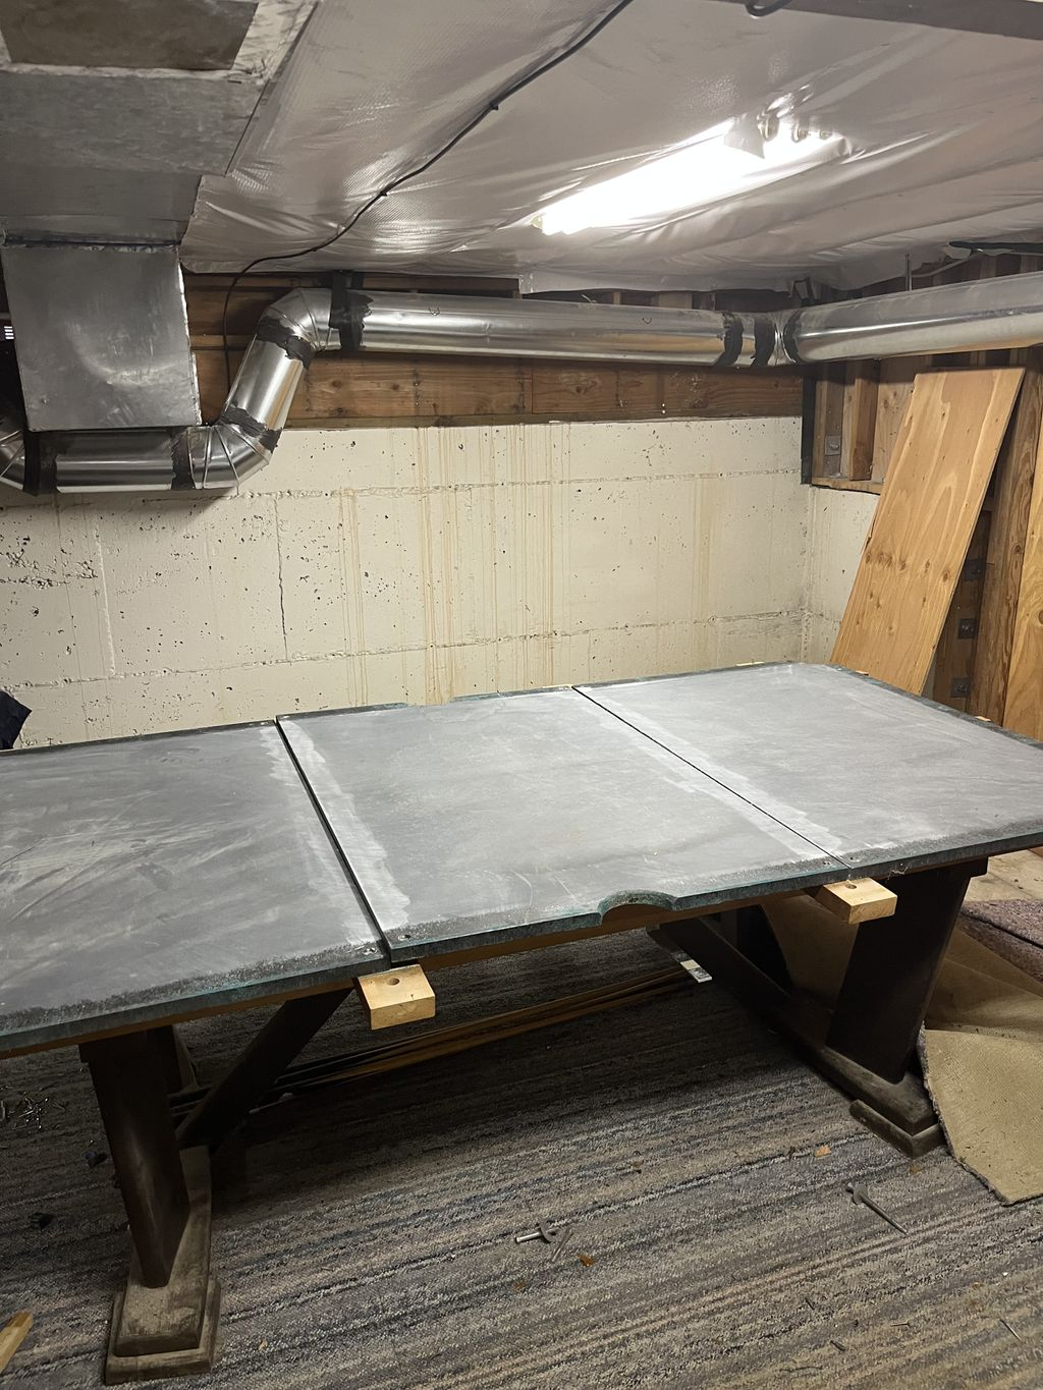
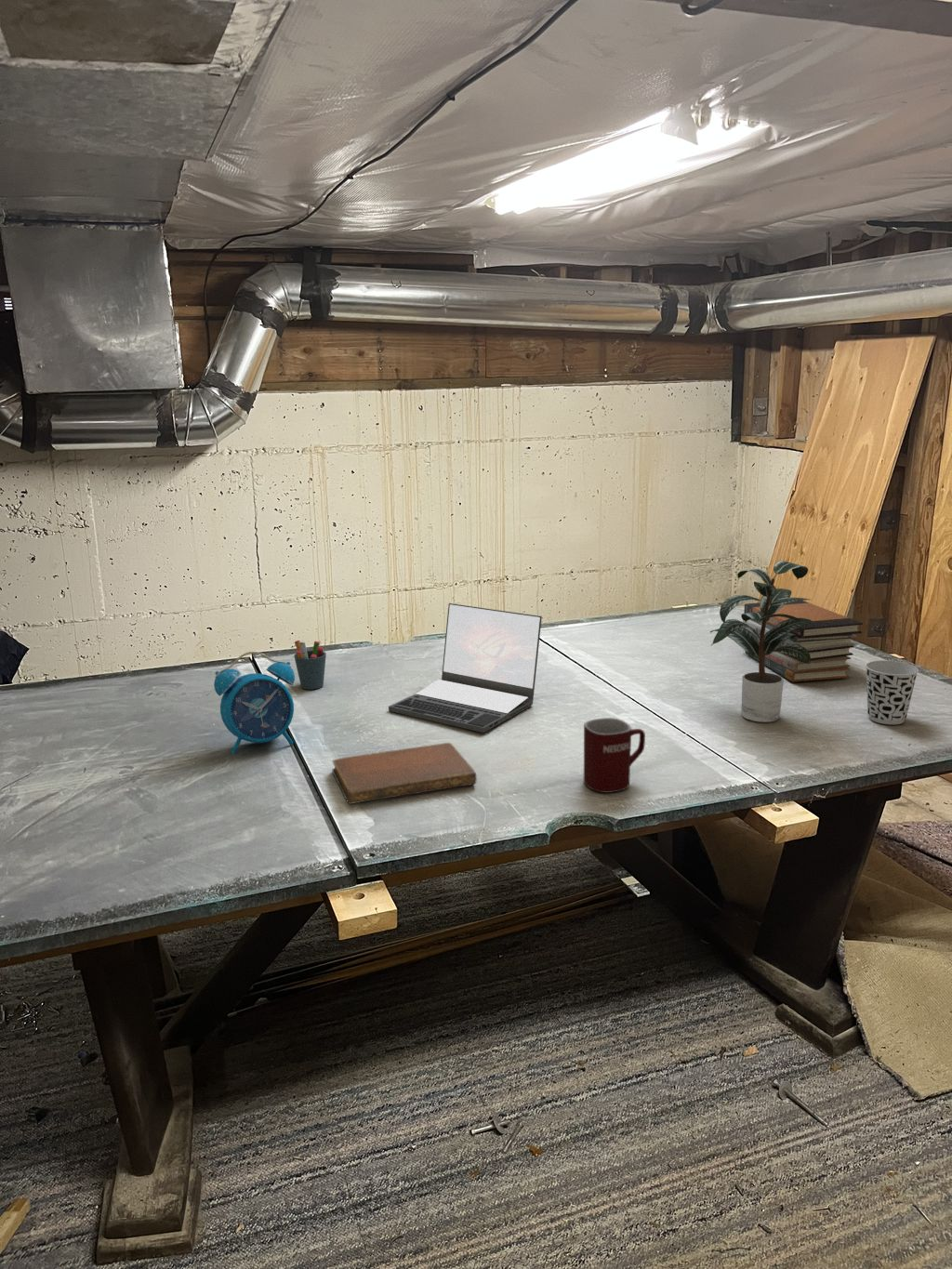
+ alarm clock [213,651,296,755]
+ book stack [742,601,864,682]
+ potted plant [709,560,813,723]
+ notebook [331,742,478,805]
+ pen holder [294,640,327,690]
+ cup [865,659,919,725]
+ mug [583,717,646,794]
+ laptop [388,602,543,734]
